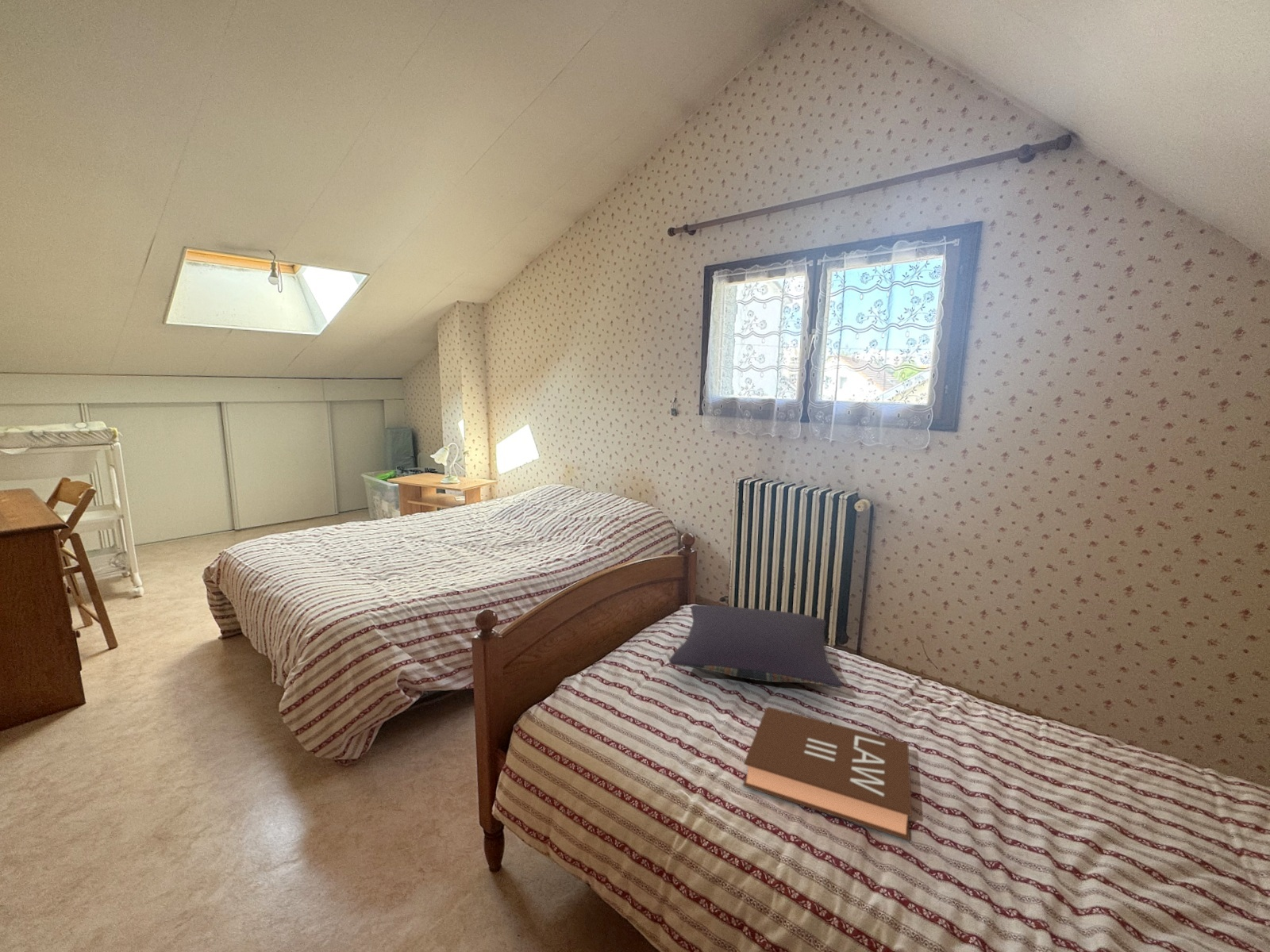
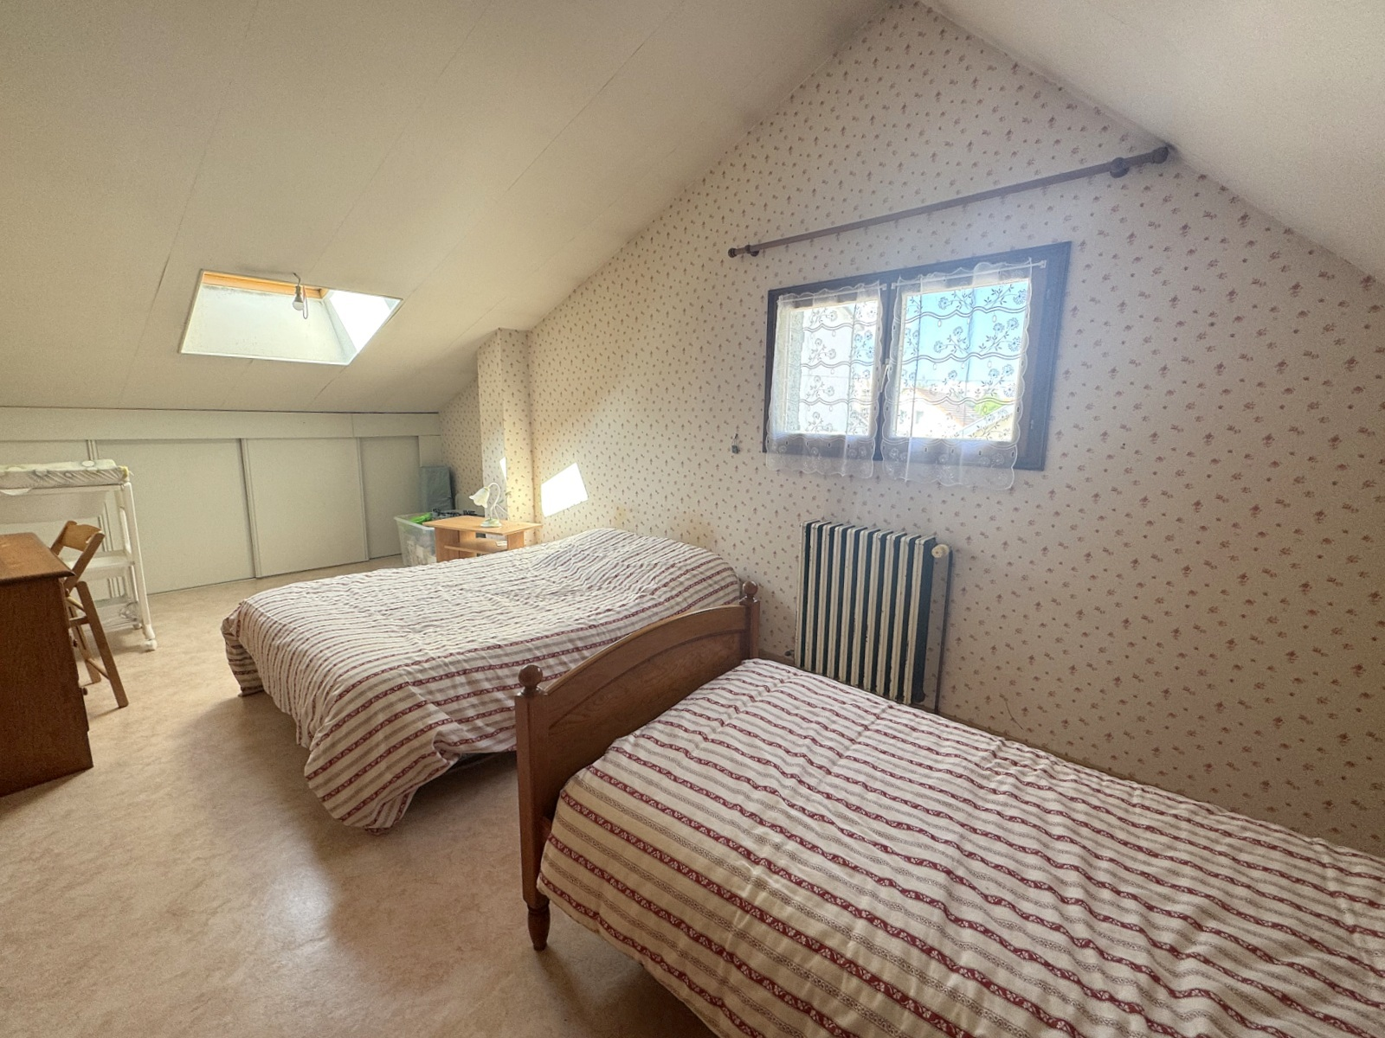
- pillow [668,604,844,689]
- book [742,706,913,841]
